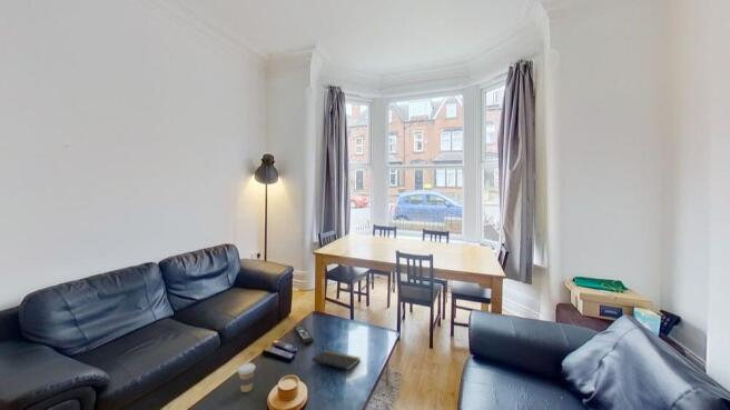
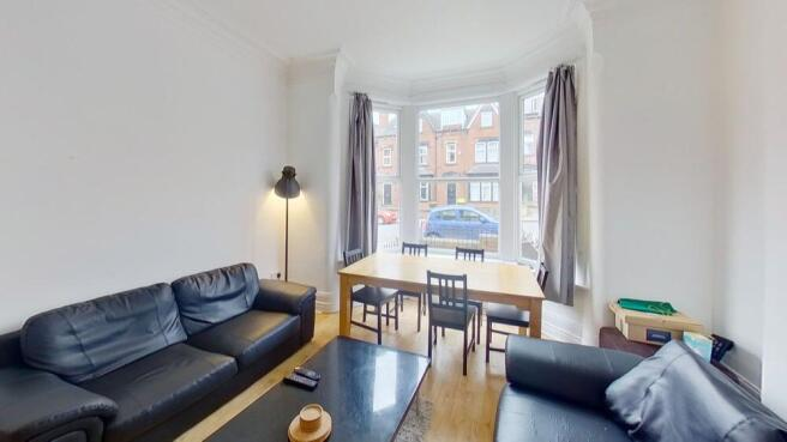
- notepad [310,349,362,377]
- remote control [293,324,315,346]
- coffee cup [236,362,256,393]
